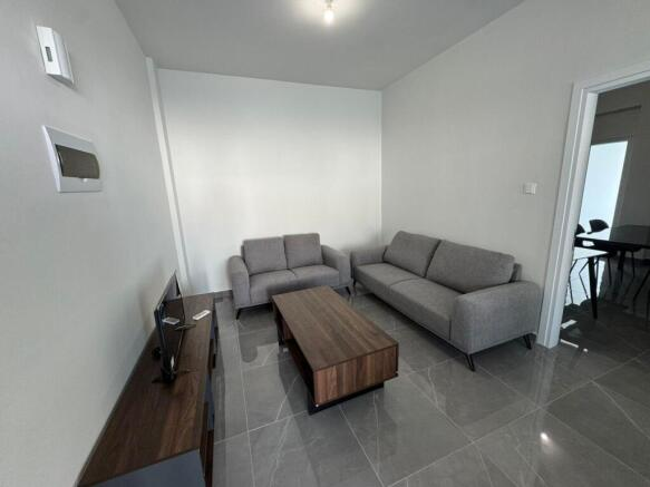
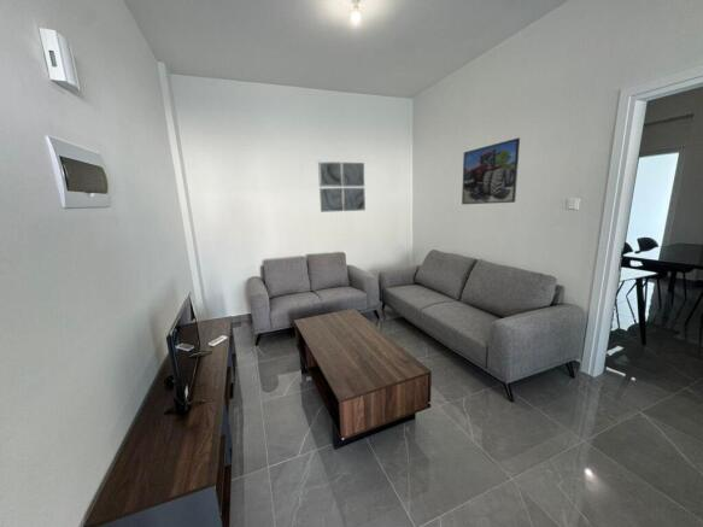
+ wall art [317,160,367,213]
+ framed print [461,136,521,205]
